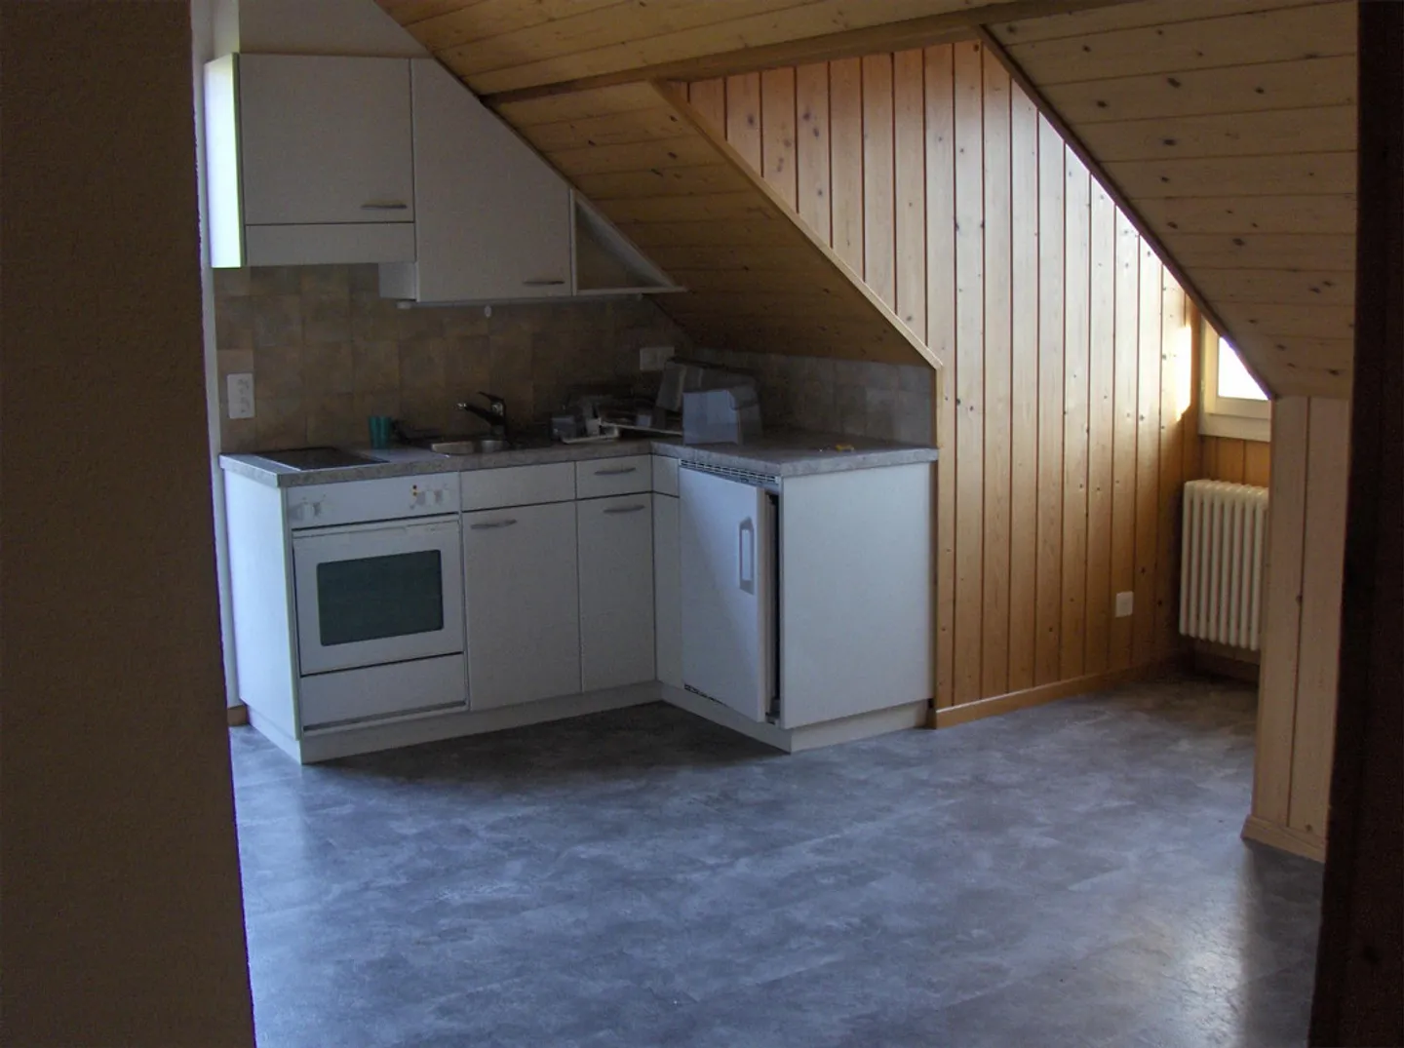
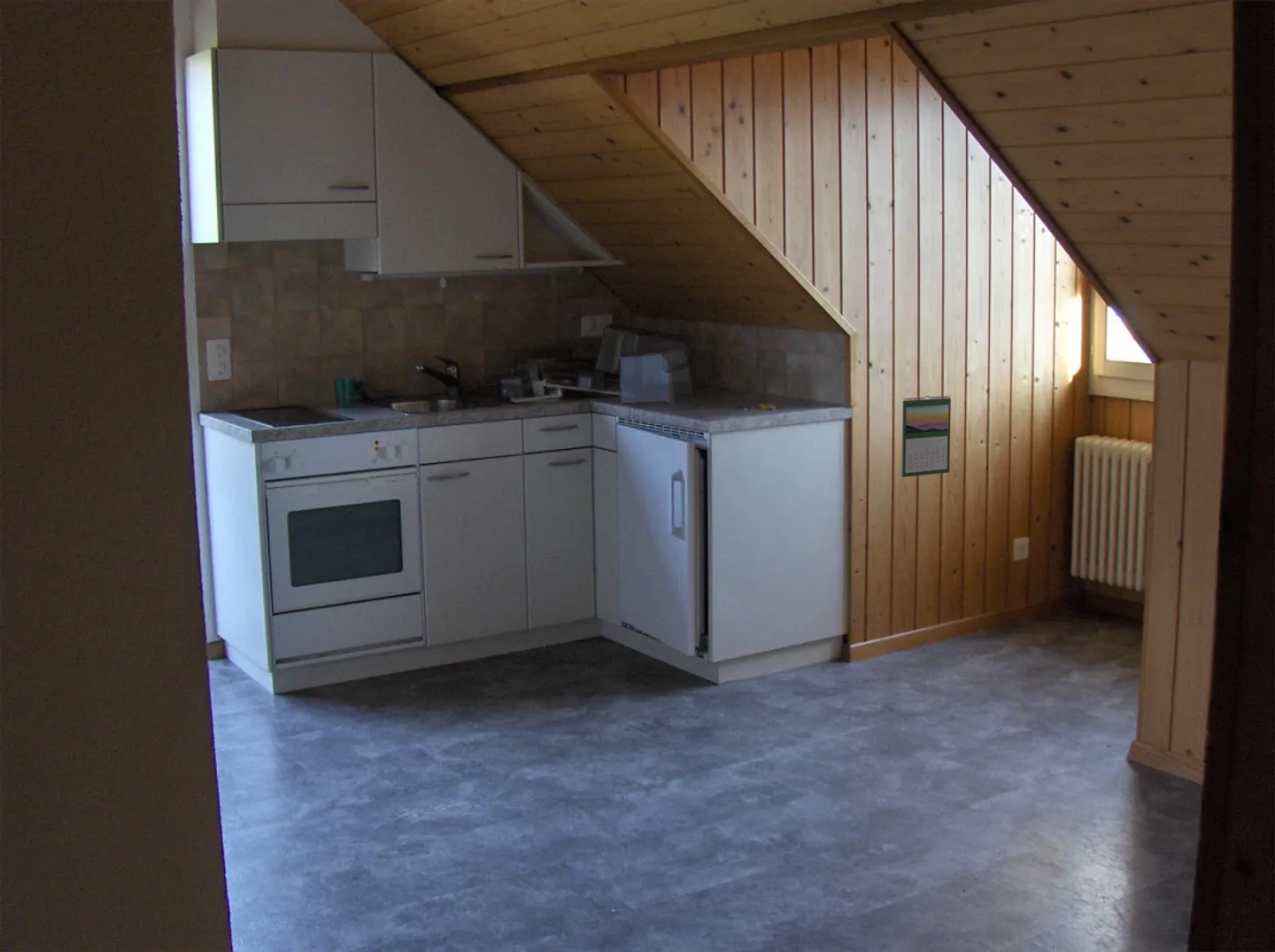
+ calendar [900,395,952,478]
